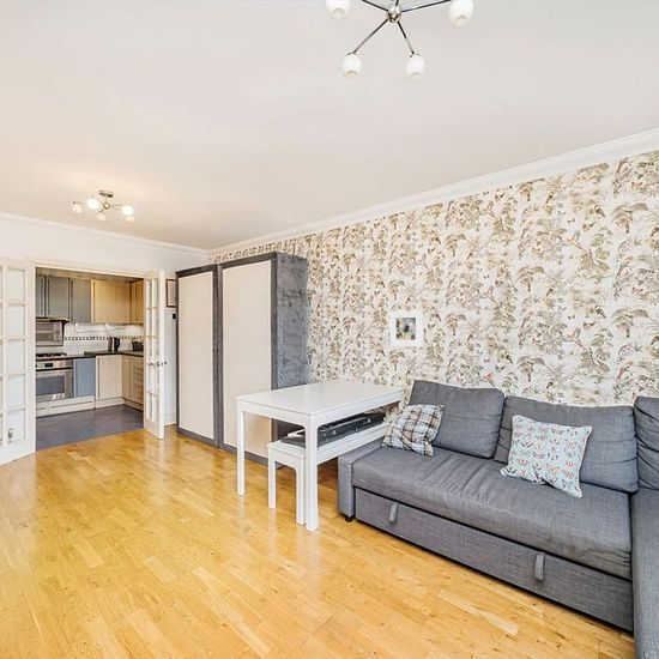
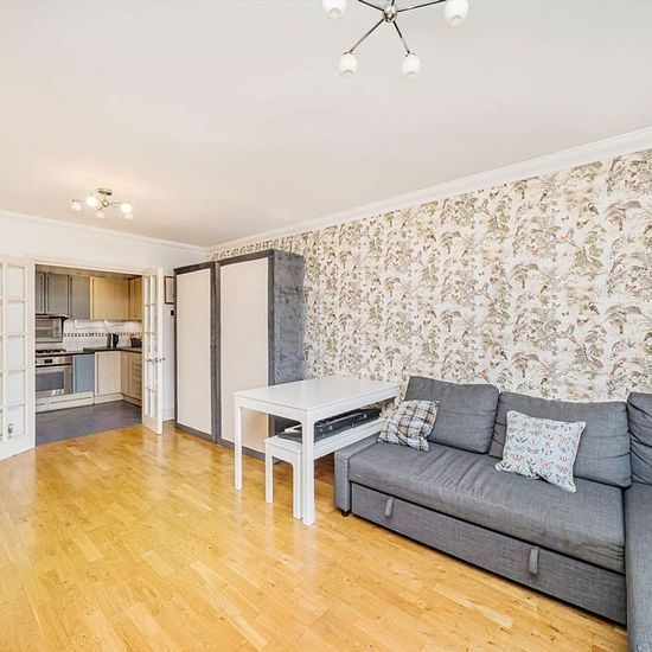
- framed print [388,309,424,347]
